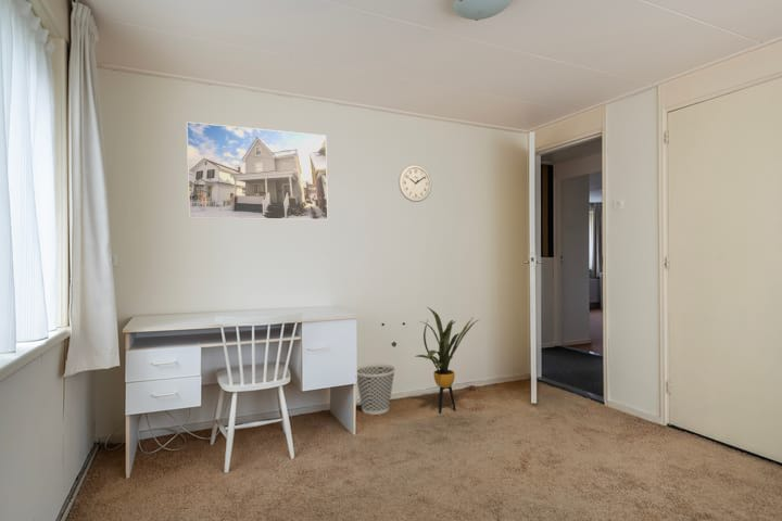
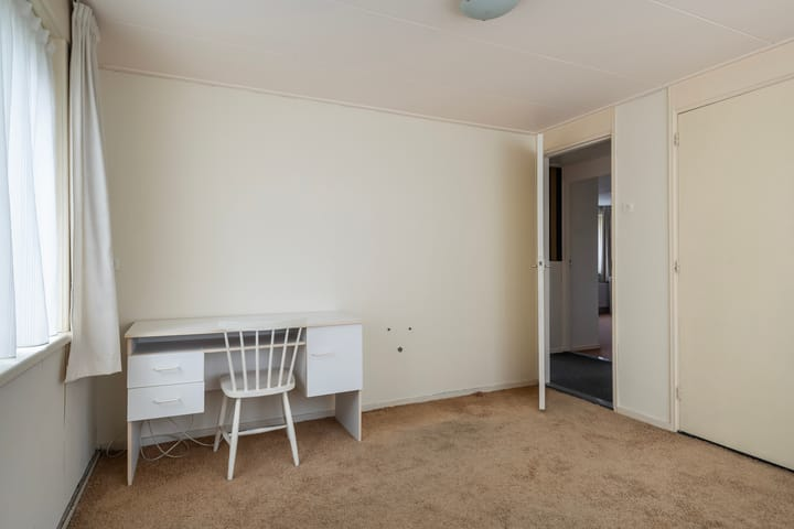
- wall clock [398,164,432,203]
- wastebasket [356,363,396,416]
- house plant [414,306,481,415]
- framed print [186,120,329,221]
